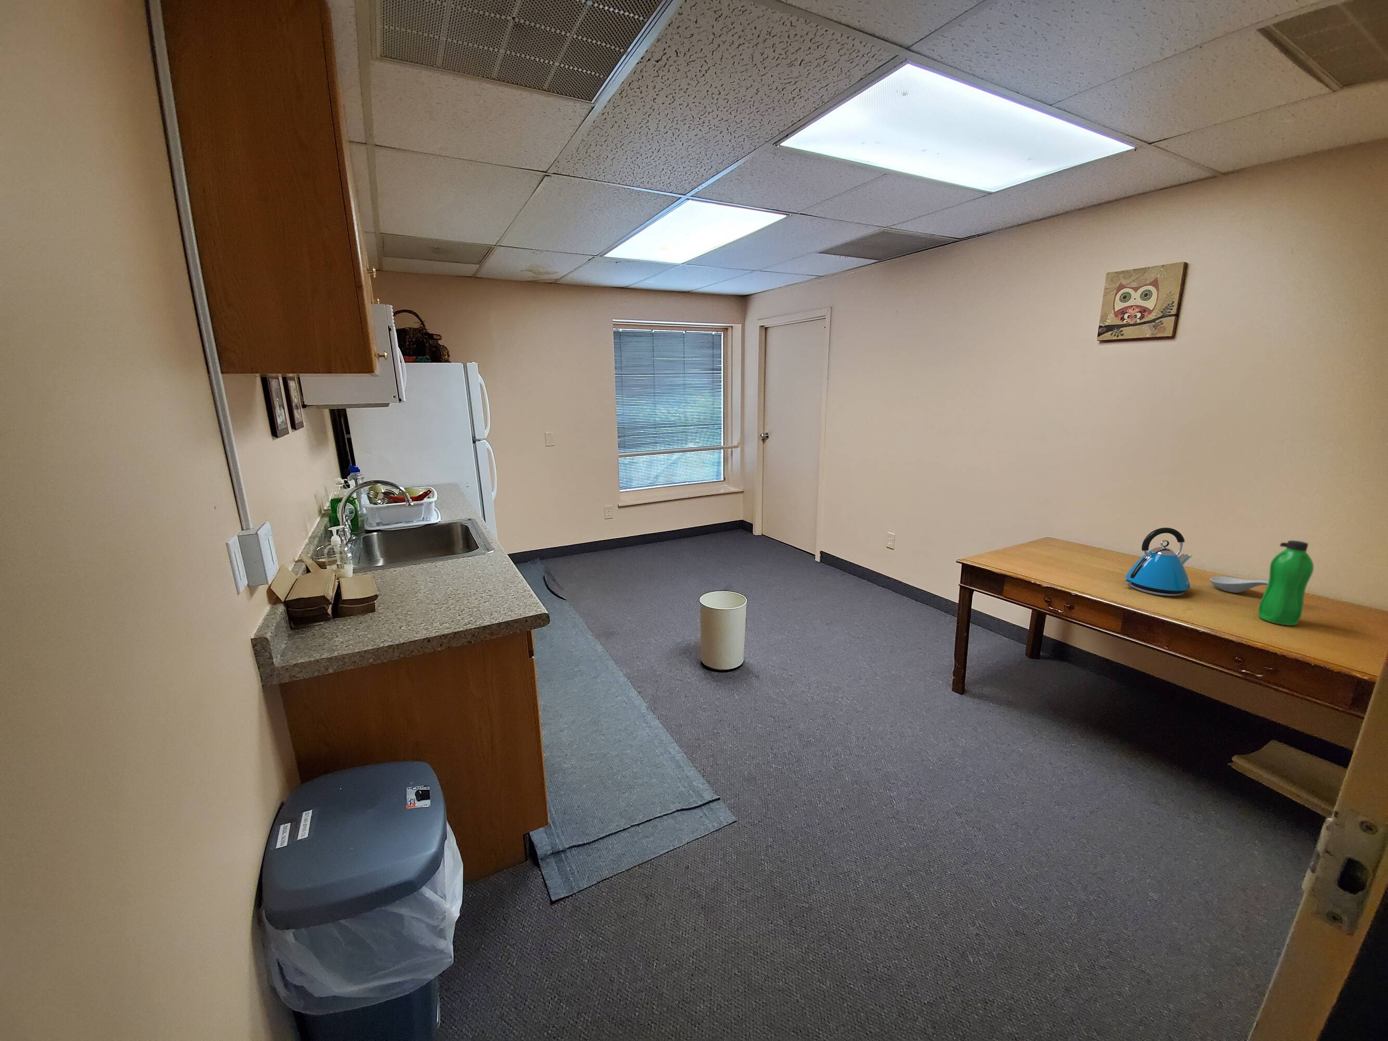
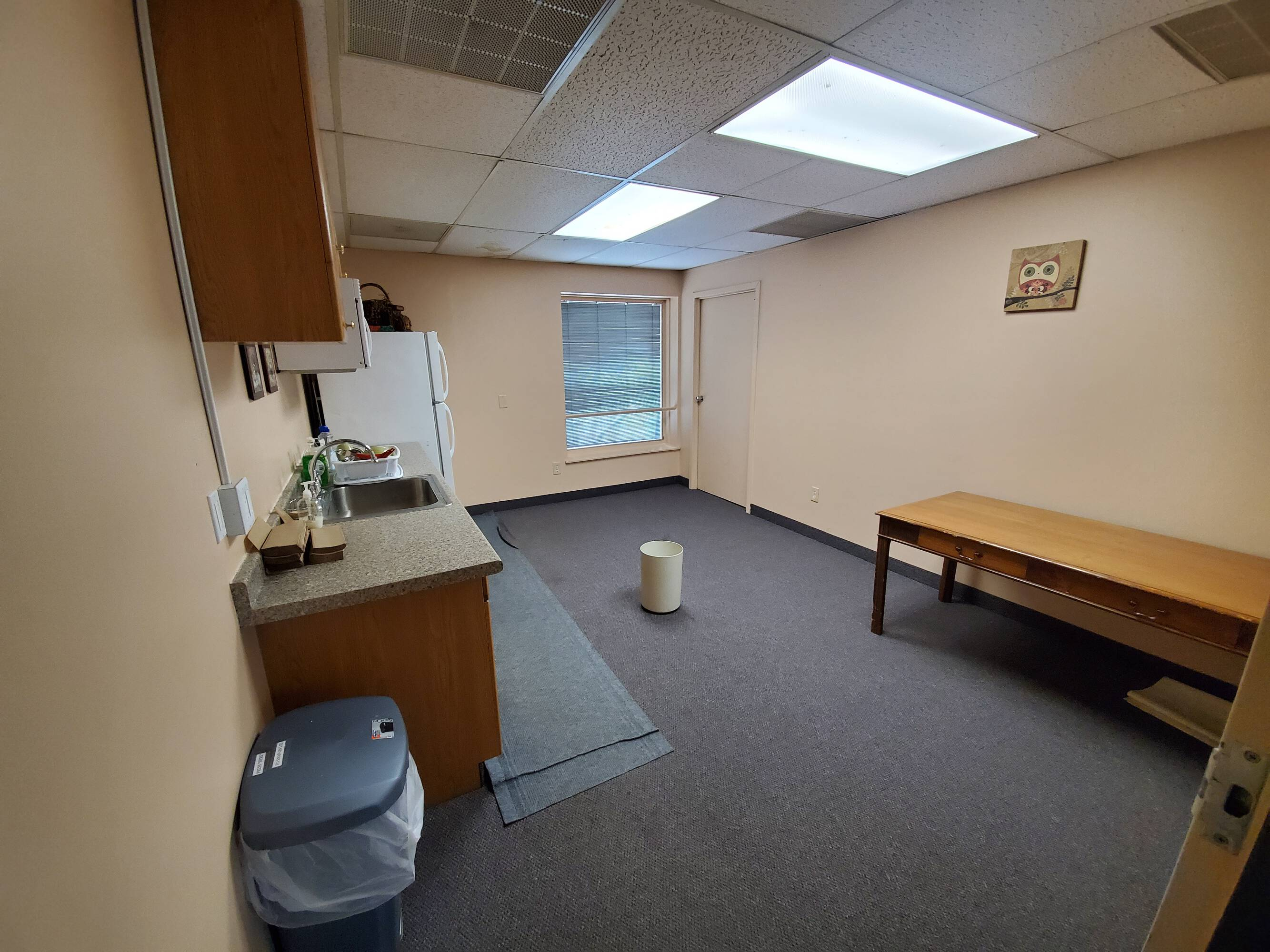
- kettle [1125,527,1192,597]
- spoon rest [1209,576,1268,594]
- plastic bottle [1258,540,1314,627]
